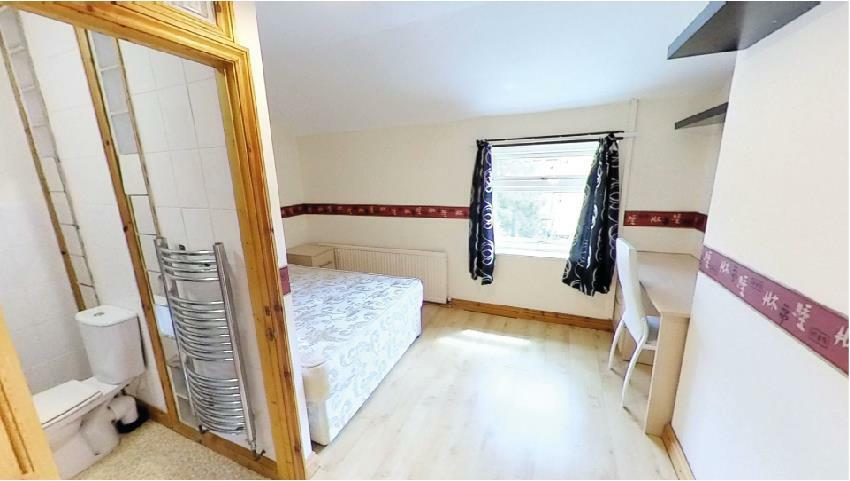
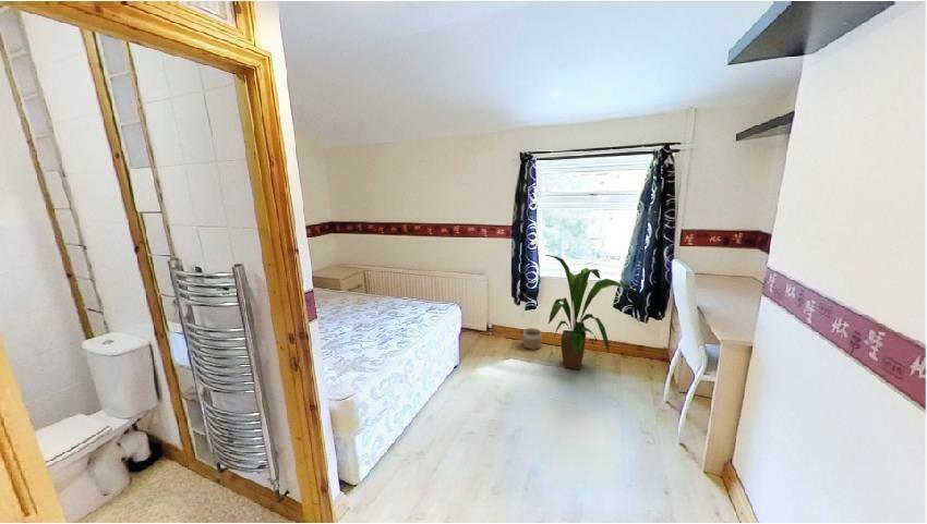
+ house plant [544,254,630,370]
+ planter [522,327,542,351]
